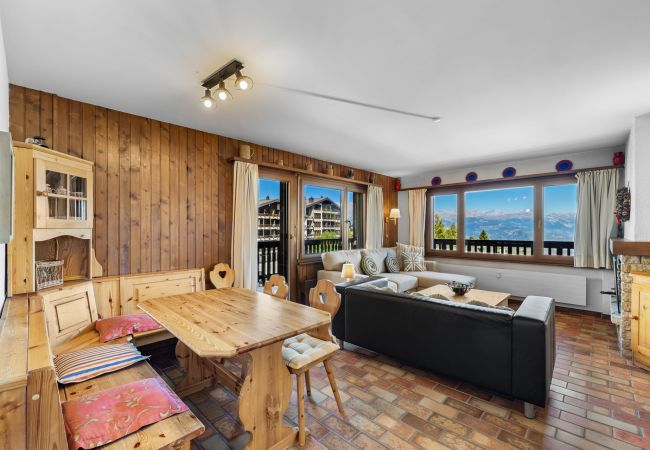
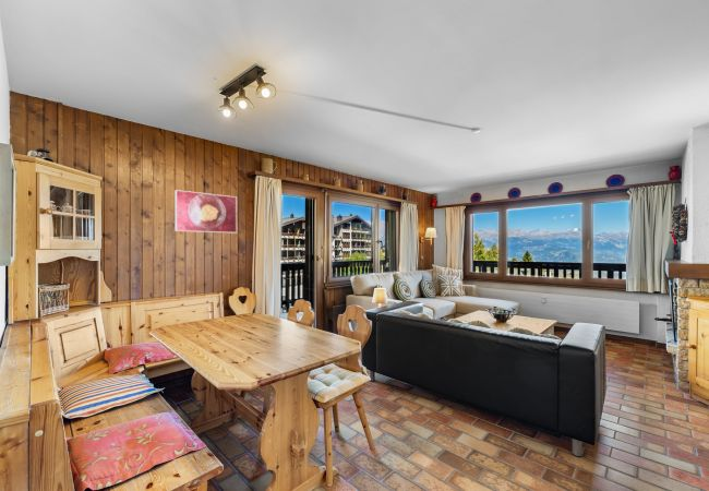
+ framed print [173,189,238,233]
